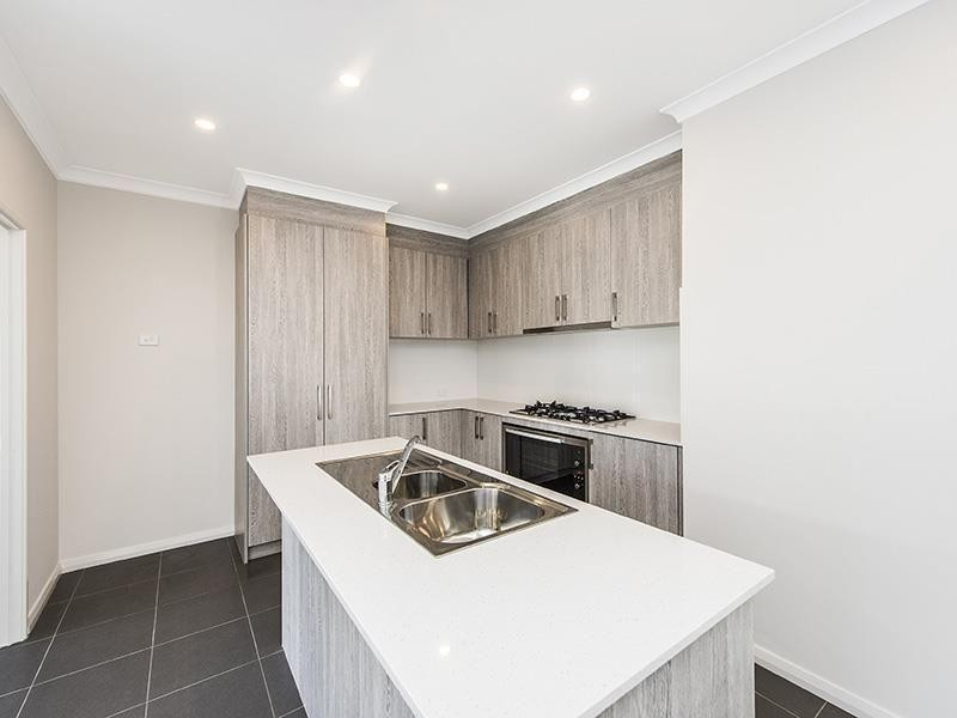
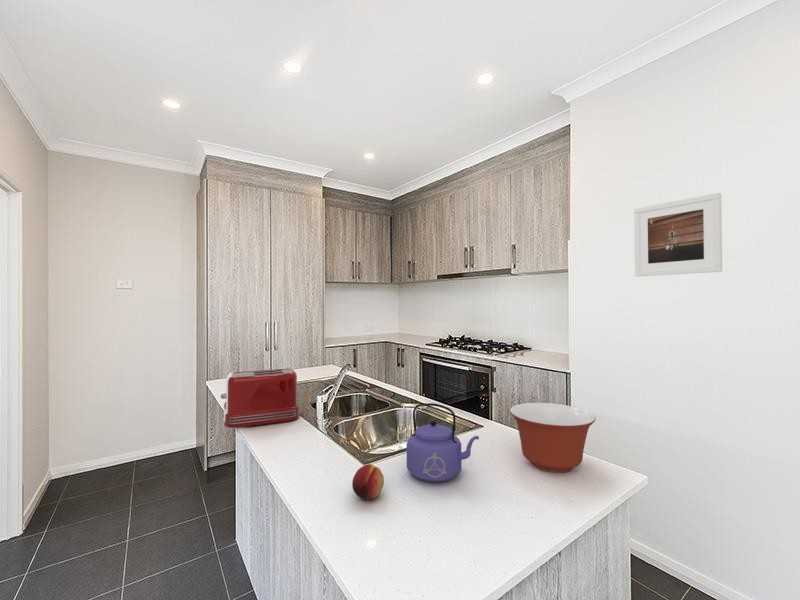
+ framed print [633,192,723,277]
+ kettle [406,402,480,483]
+ toaster [220,368,300,429]
+ fruit [351,463,385,501]
+ mixing bowl [509,402,597,473]
